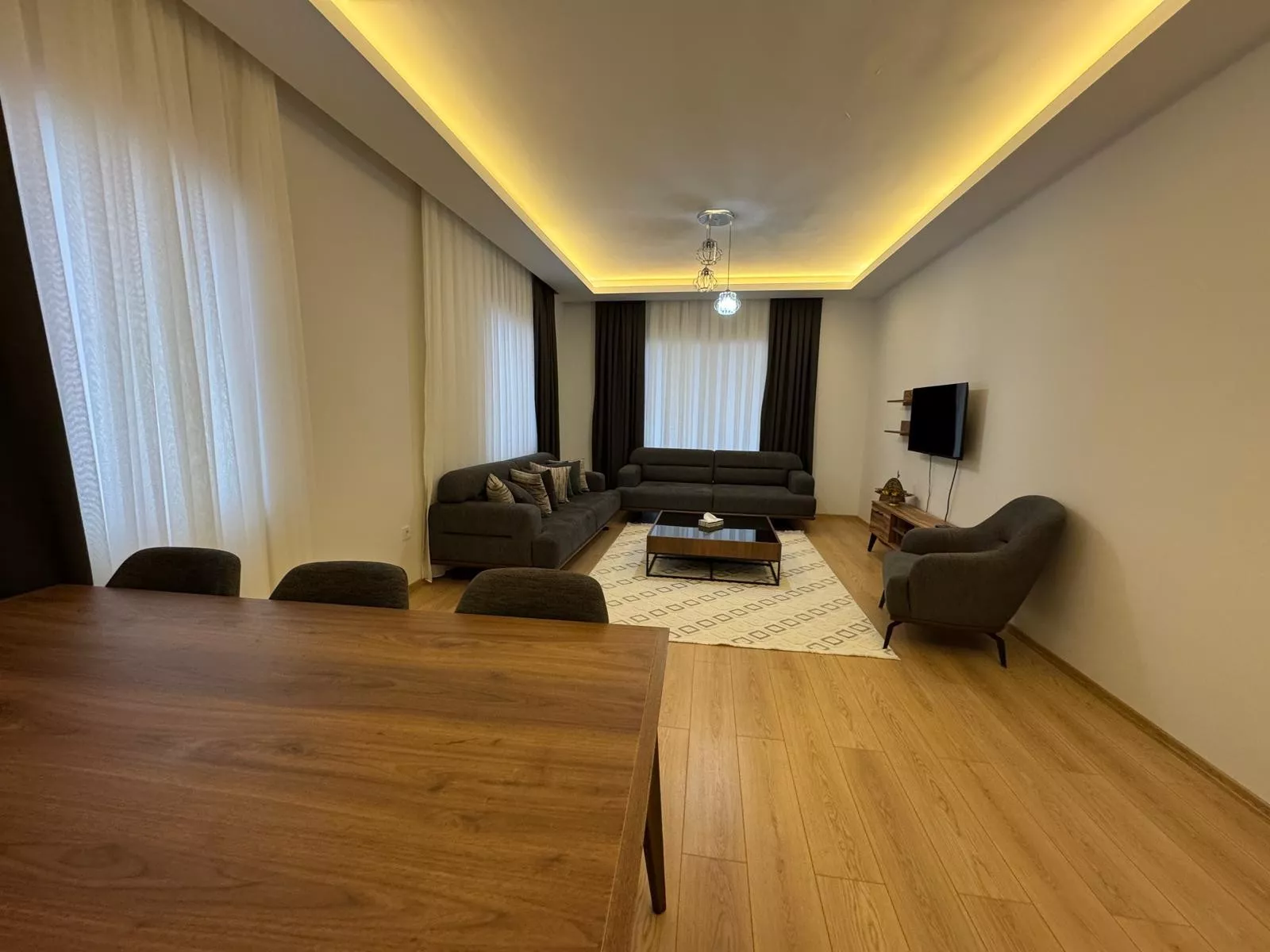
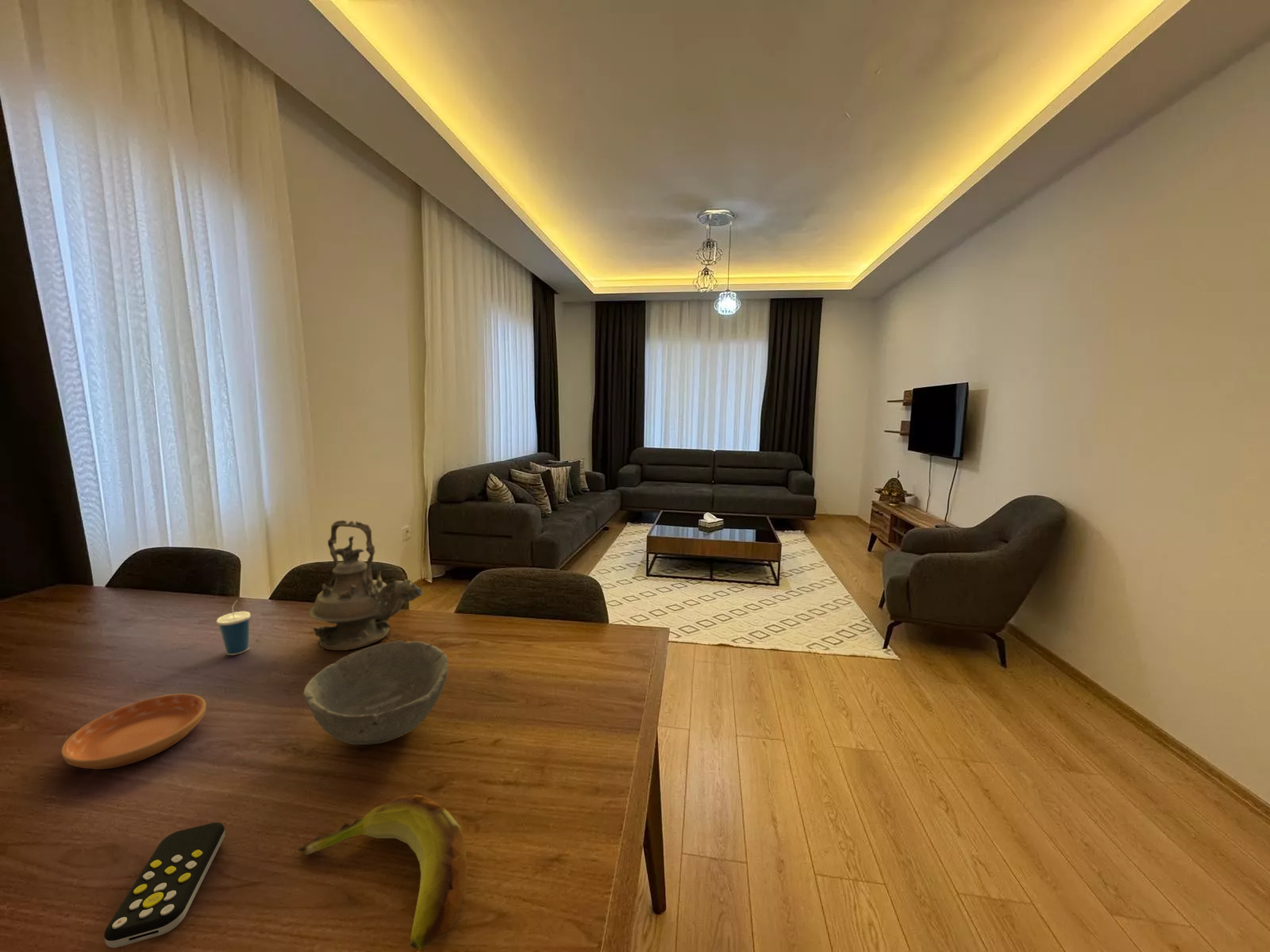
+ banana [296,794,468,951]
+ bowl [302,640,449,746]
+ remote control [103,822,226,949]
+ saucer [60,693,207,770]
+ teapot [309,520,424,651]
+ cup [216,598,252,656]
